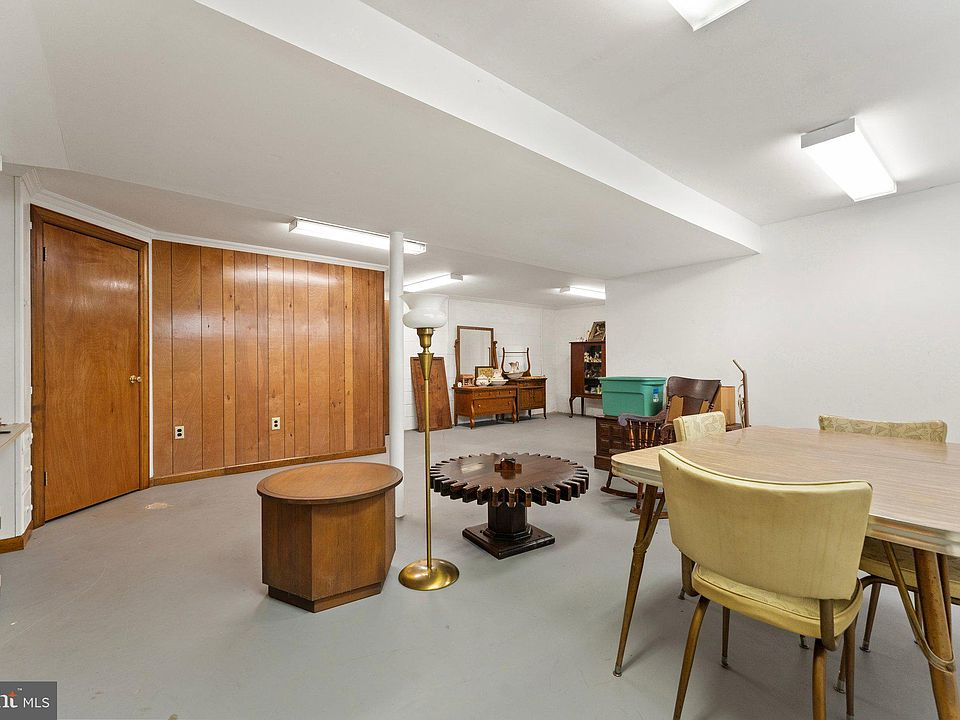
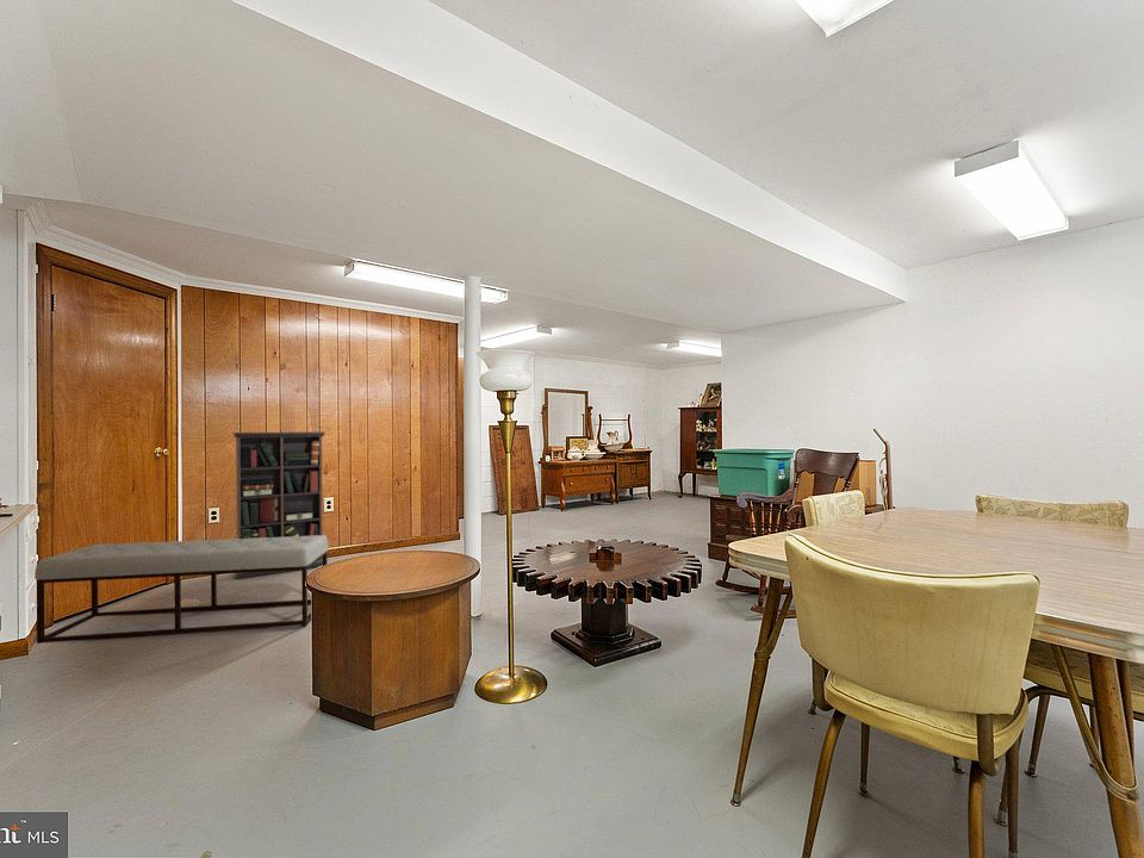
+ bench [33,534,330,645]
+ bookcase [232,431,325,580]
